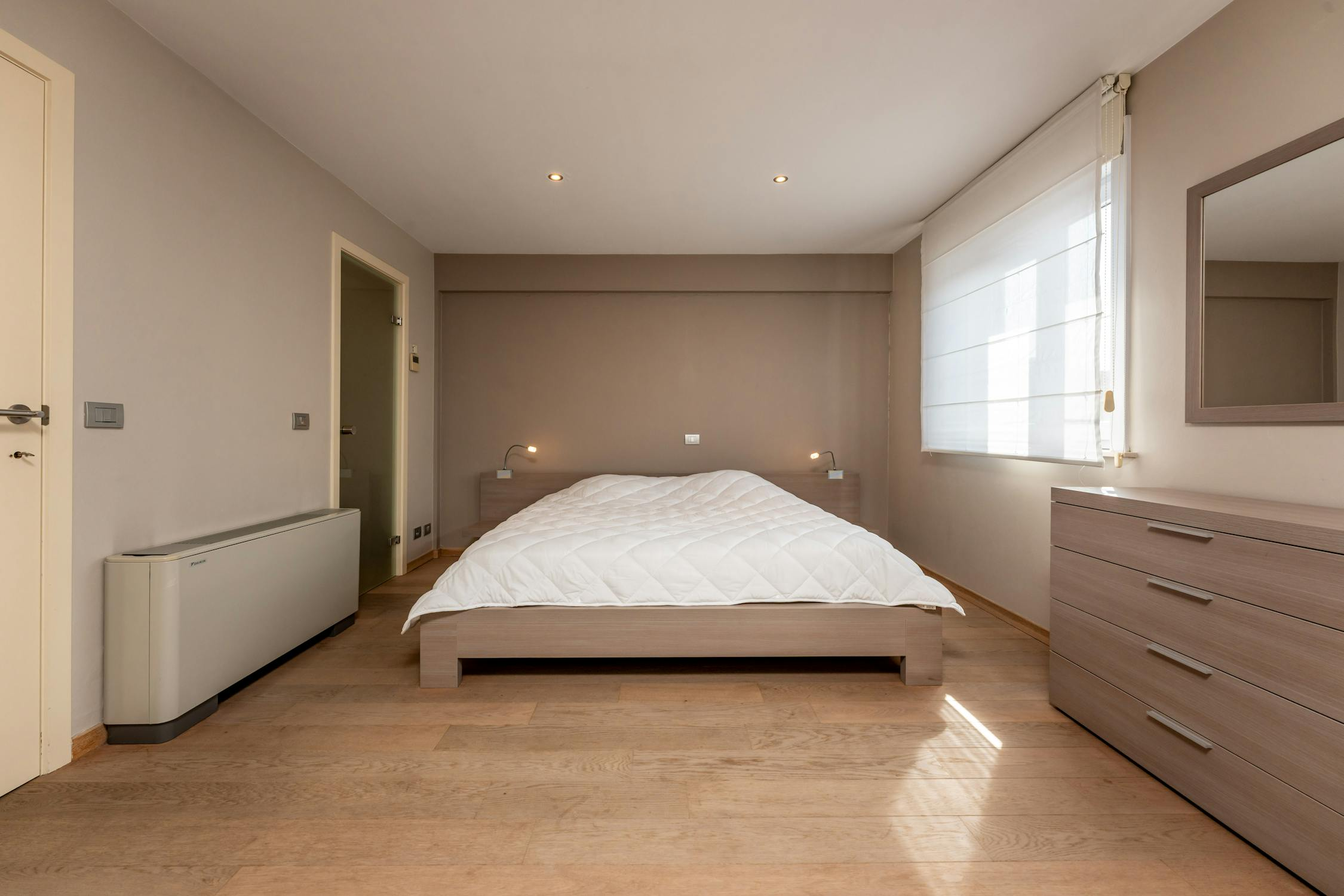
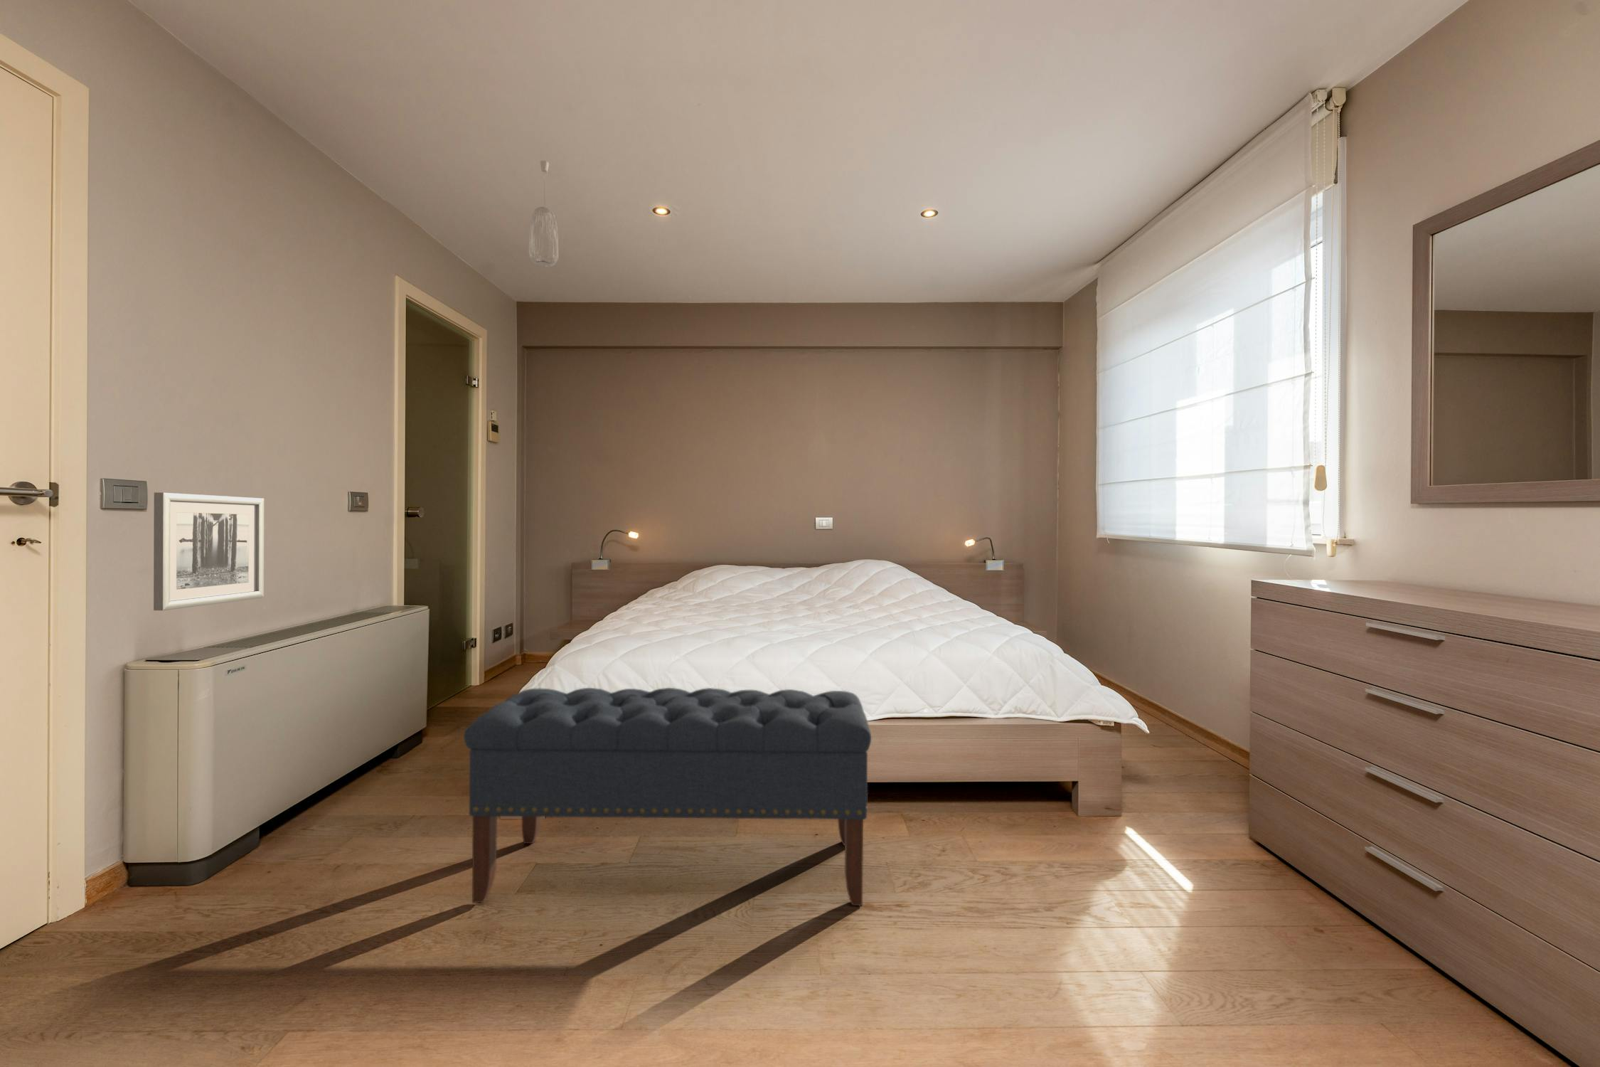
+ wall art [152,492,264,611]
+ pendant light [529,160,560,268]
+ bench [463,687,871,906]
